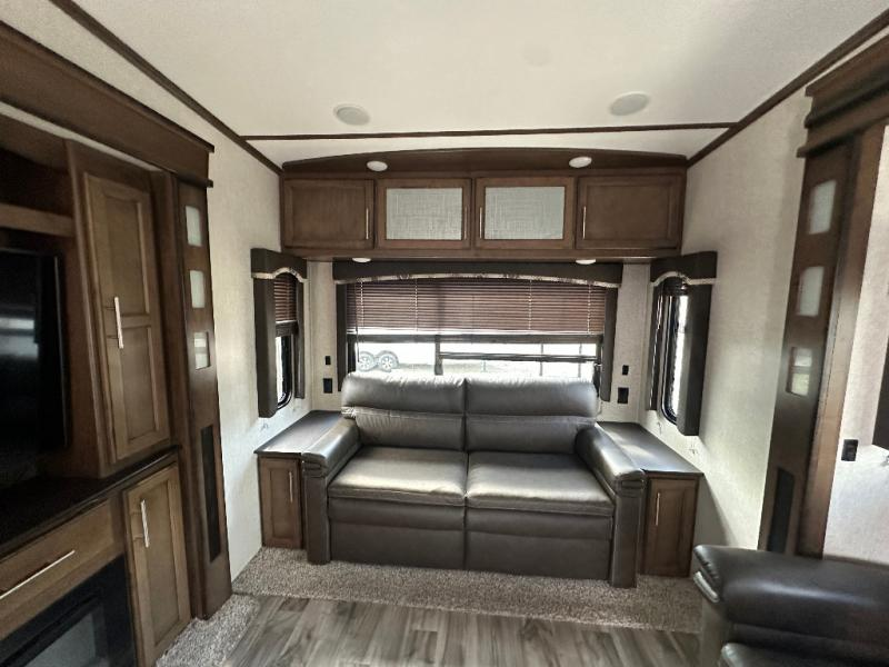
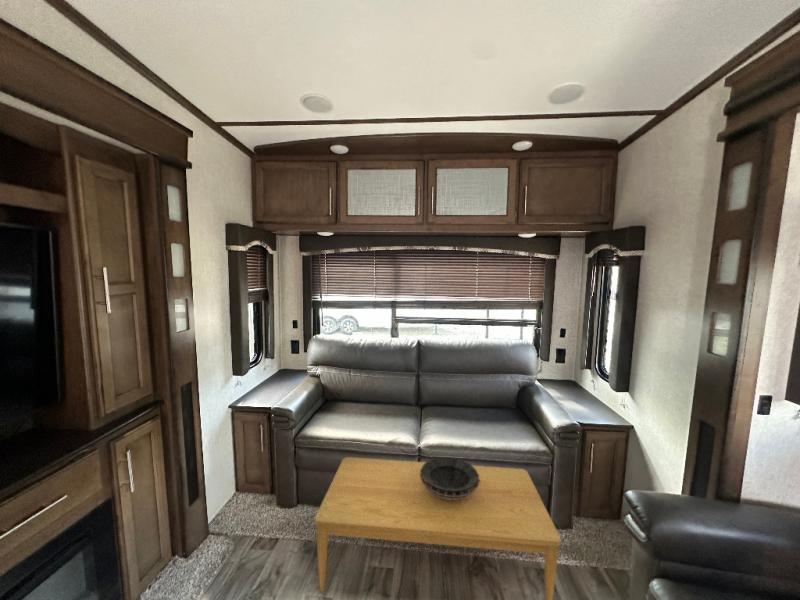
+ decorative bowl [420,456,480,500]
+ coffee table [314,456,561,600]
